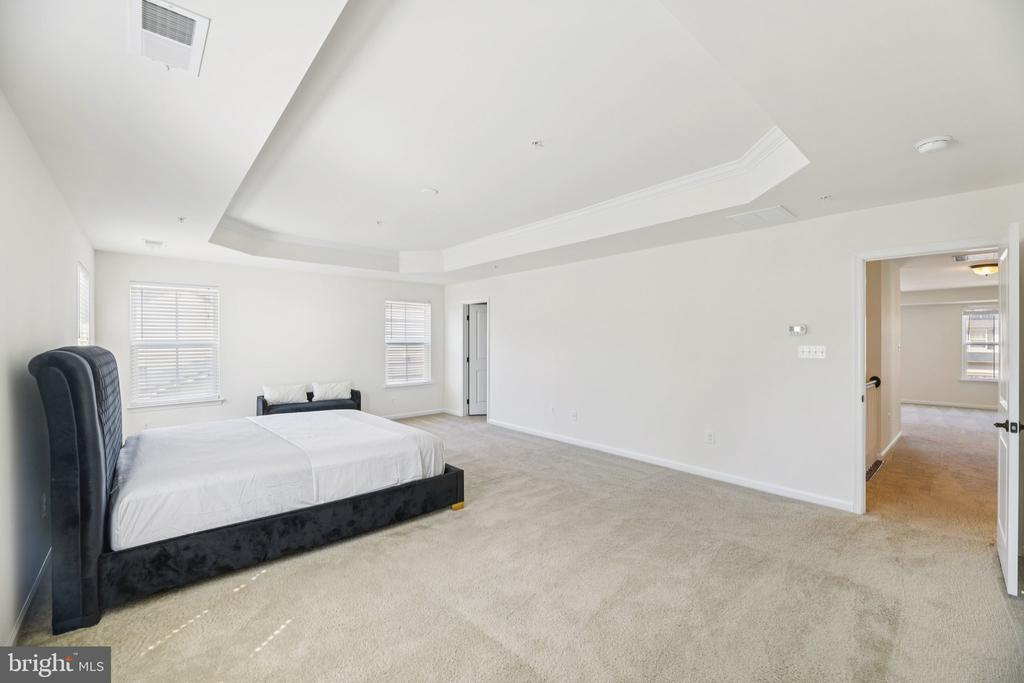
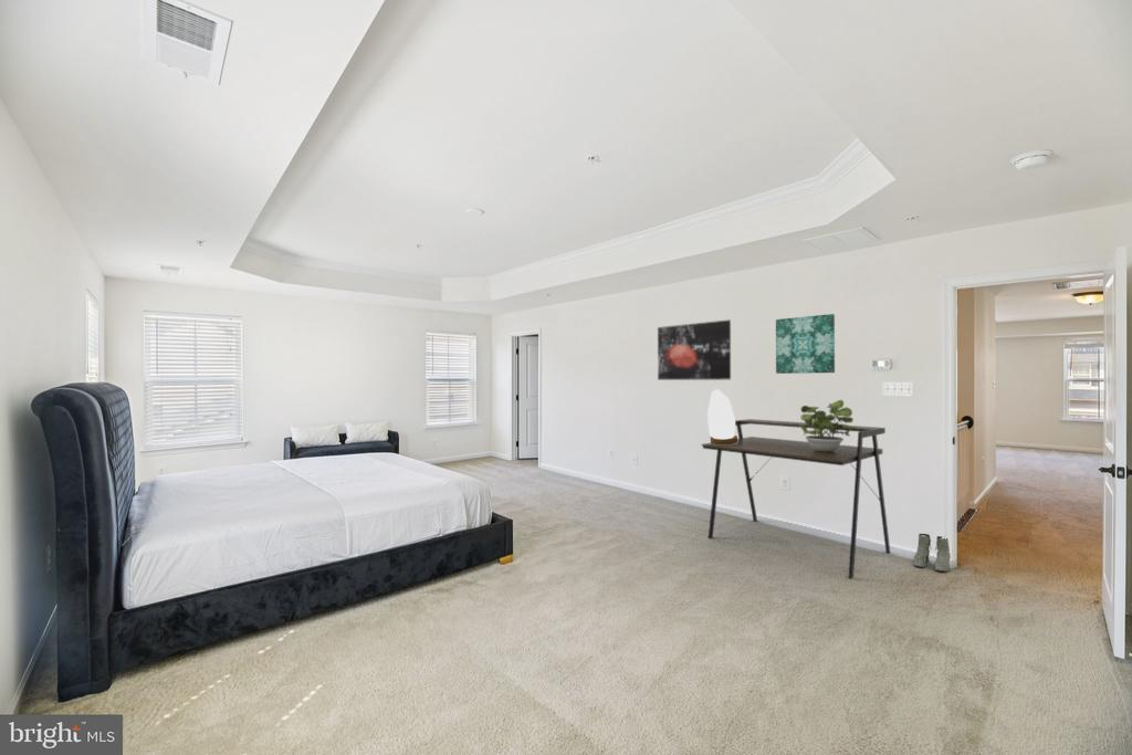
+ desk [701,418,891,579]
+ potted plant [797,399,857,452]
+ boots [913,533,952,573]
+ wall art [775,313,836,375]
+ wall art [657,318,732,381]
+ table lamp [706,388,738,444]
